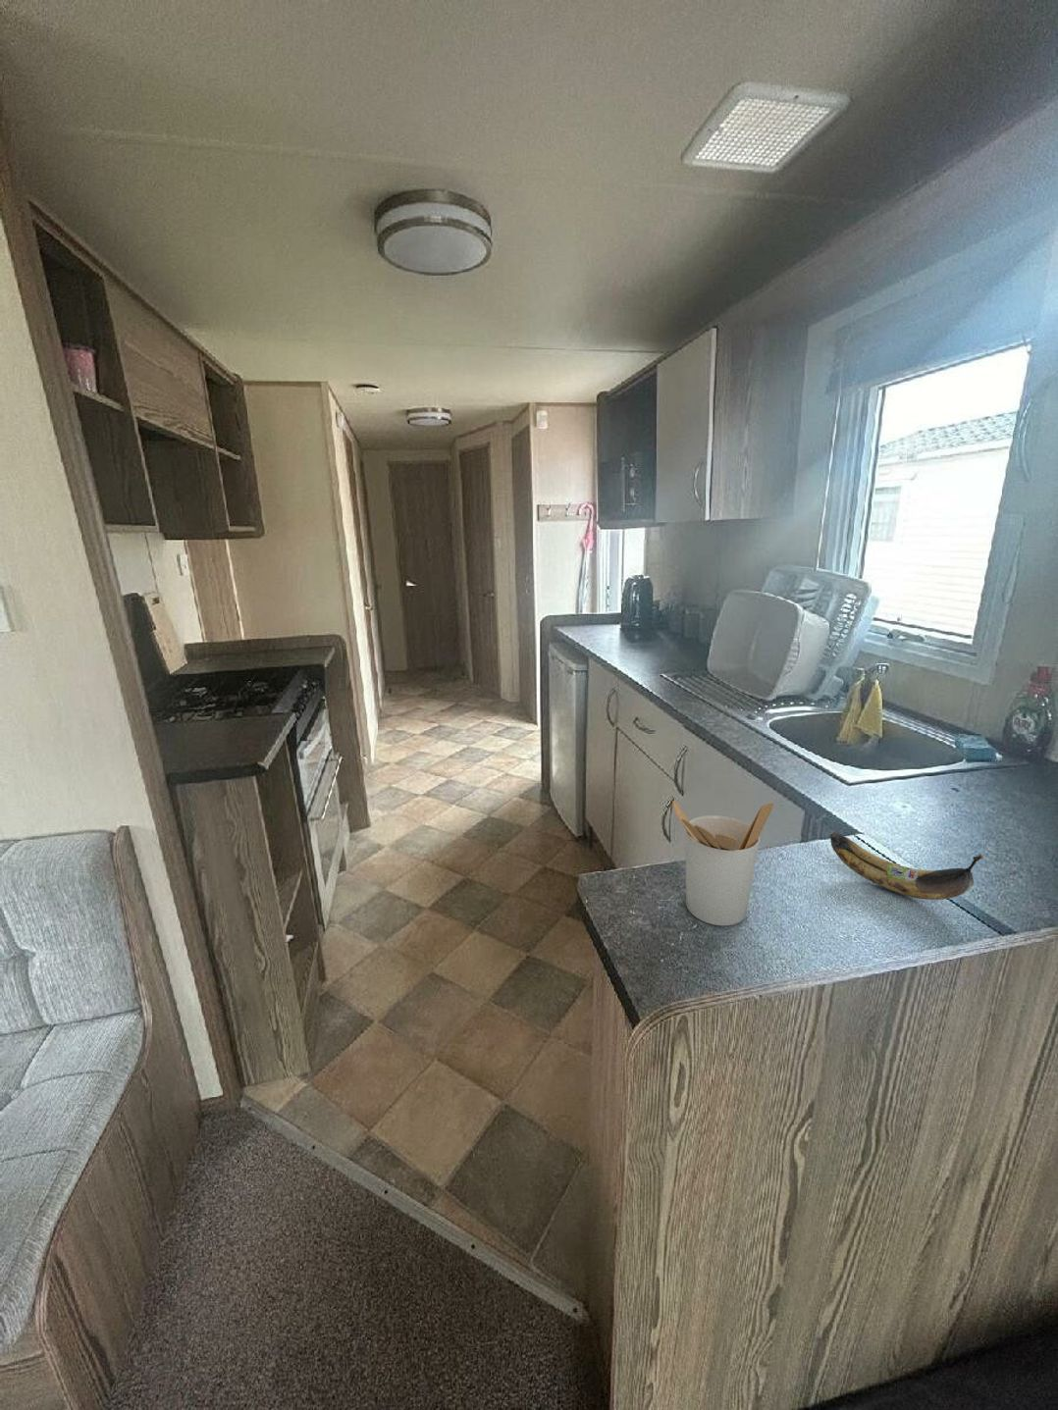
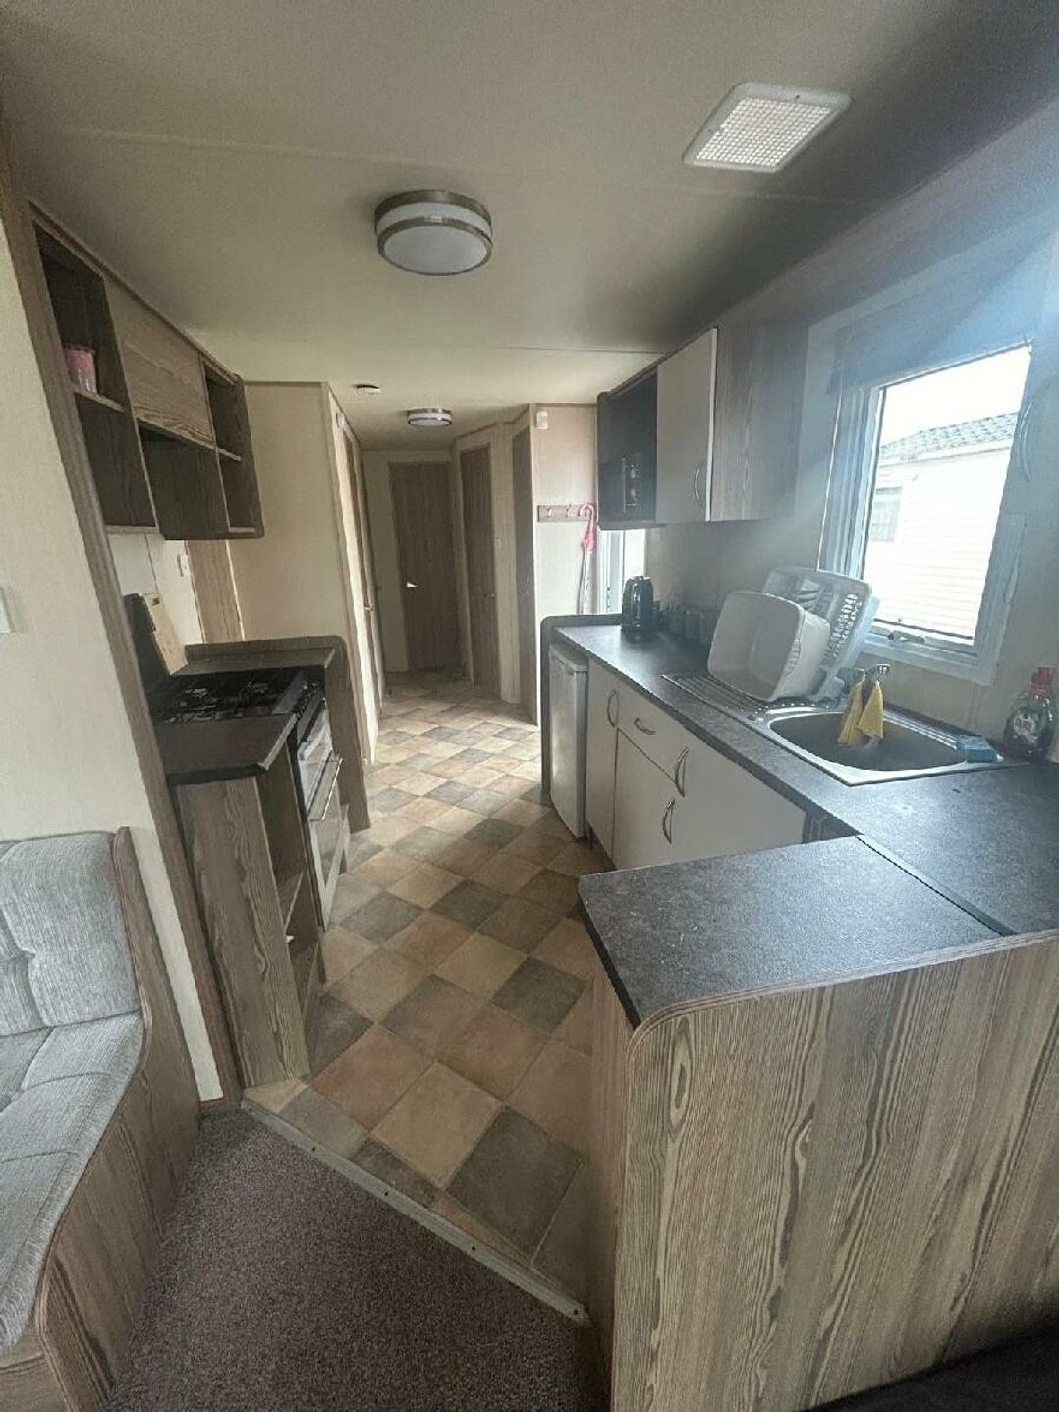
- banana [828,831,985,901]
- utensil holder [671,800,775,928]
